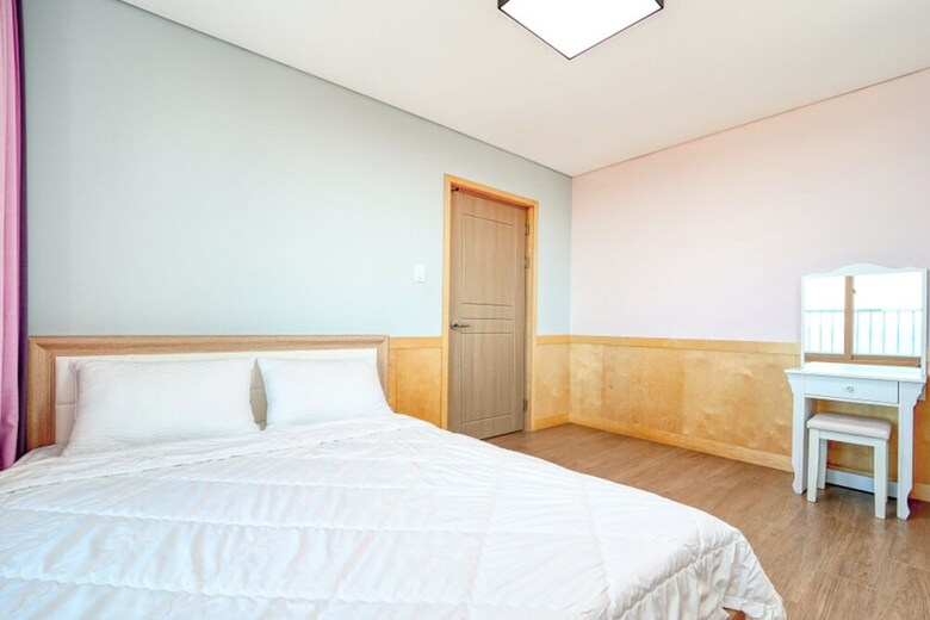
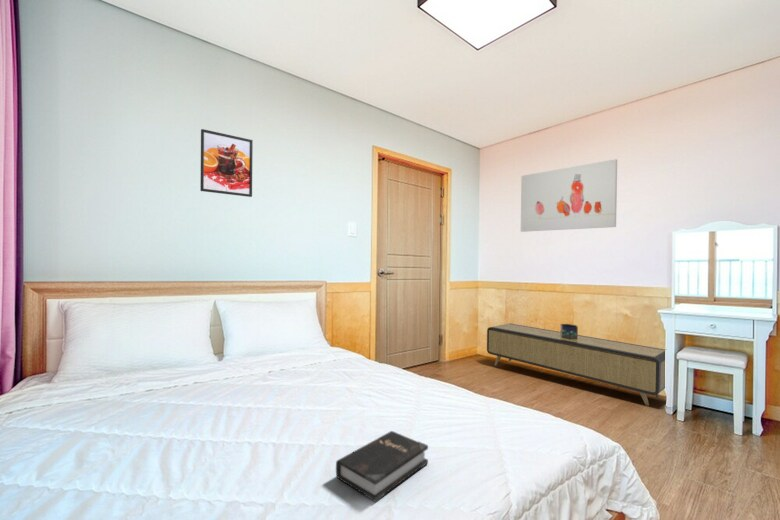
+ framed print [199,128,254,198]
+ hardback book [335,430,429,503]
+ wall art [520,158,618,233]
+ storage bench [486,322,666,407]
+ decorative box [560,323,579,340]
